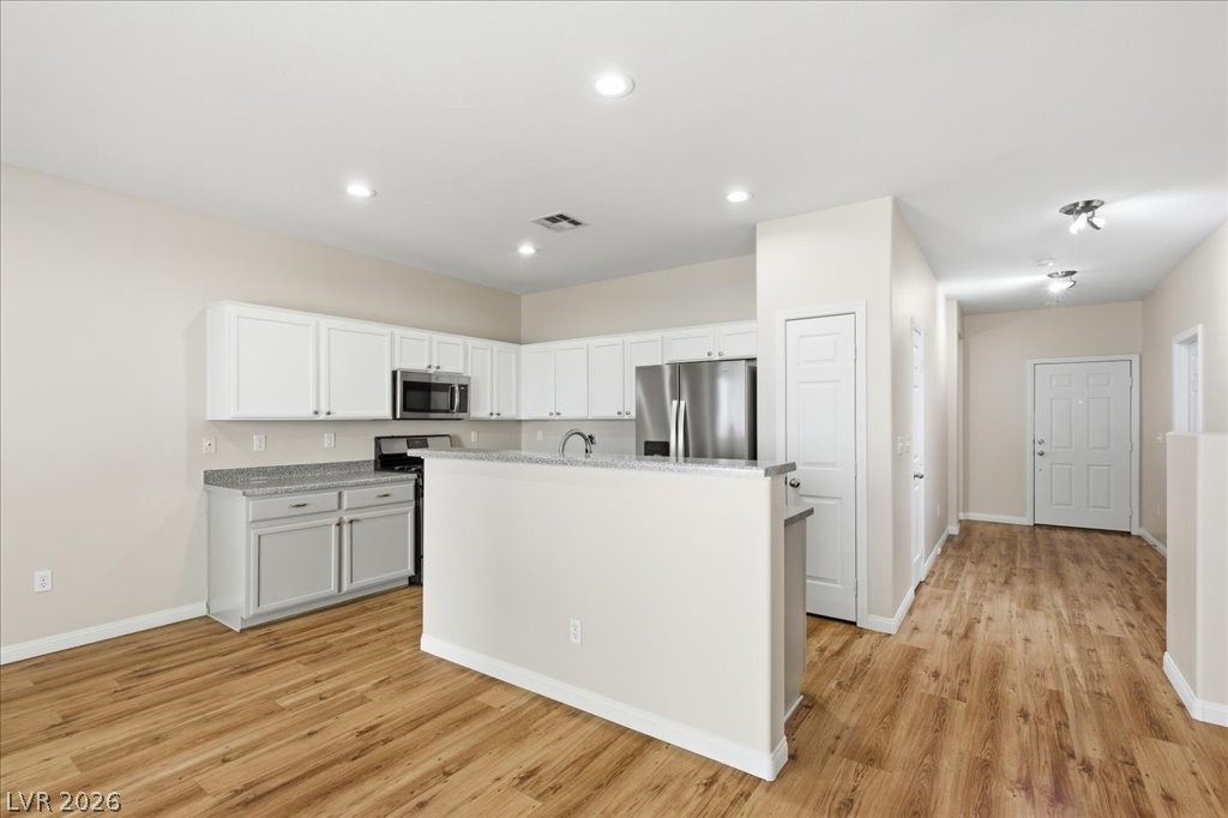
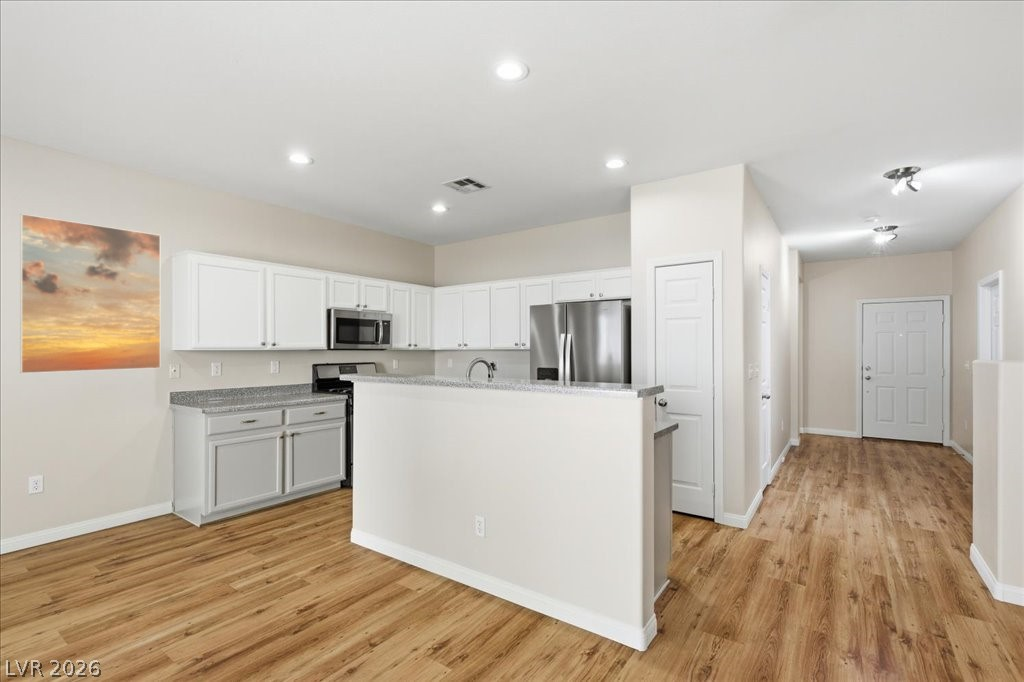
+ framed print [19,213,161,374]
